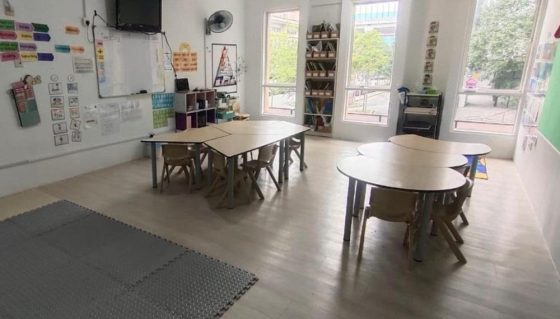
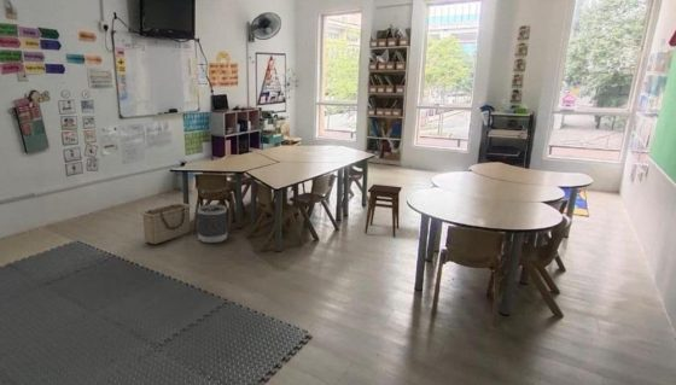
+ wastebasket [197,203,228,244]
+ basket [140,202,192,245]
+ stool [363,183,403,238]
